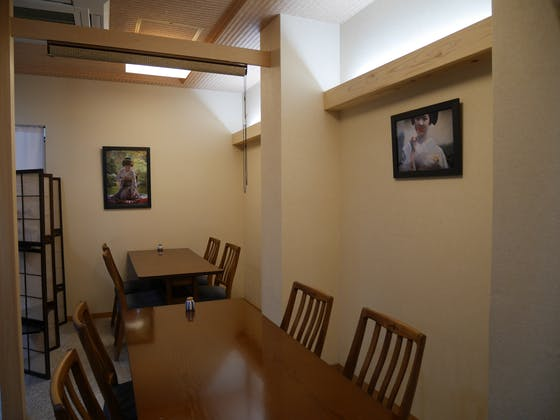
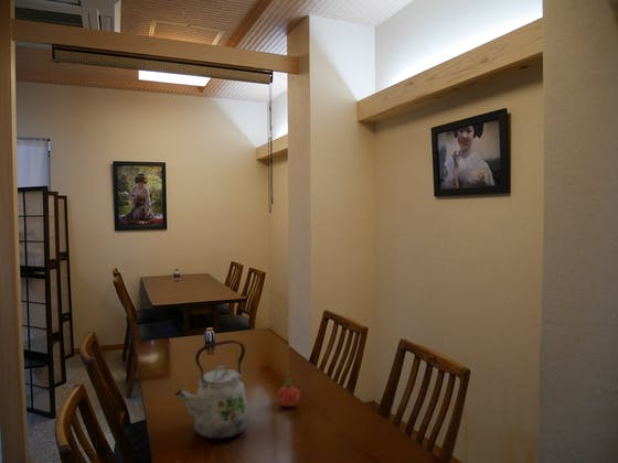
+ apple [276,378,301,408]
+ kettle [173,340,249,440]
